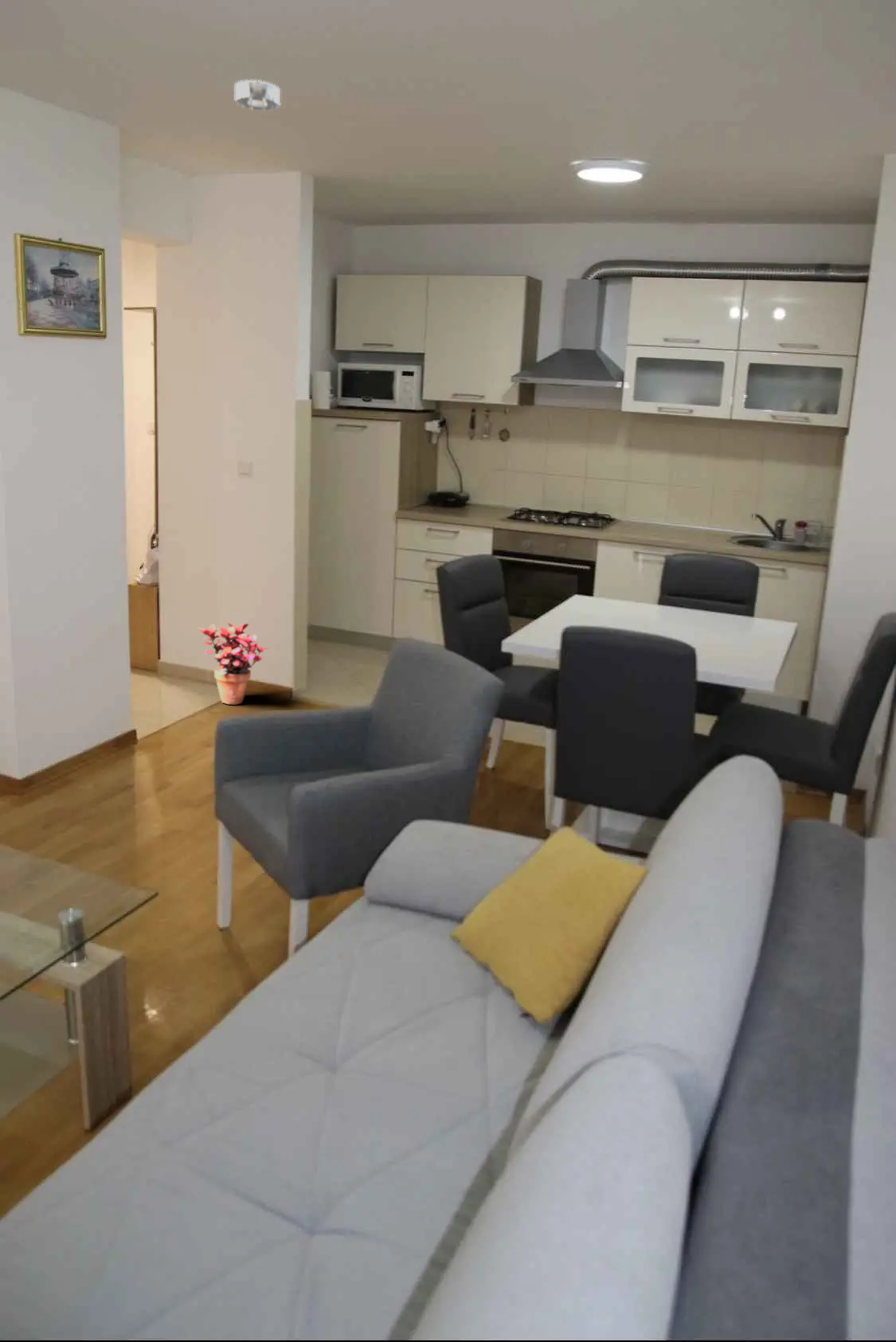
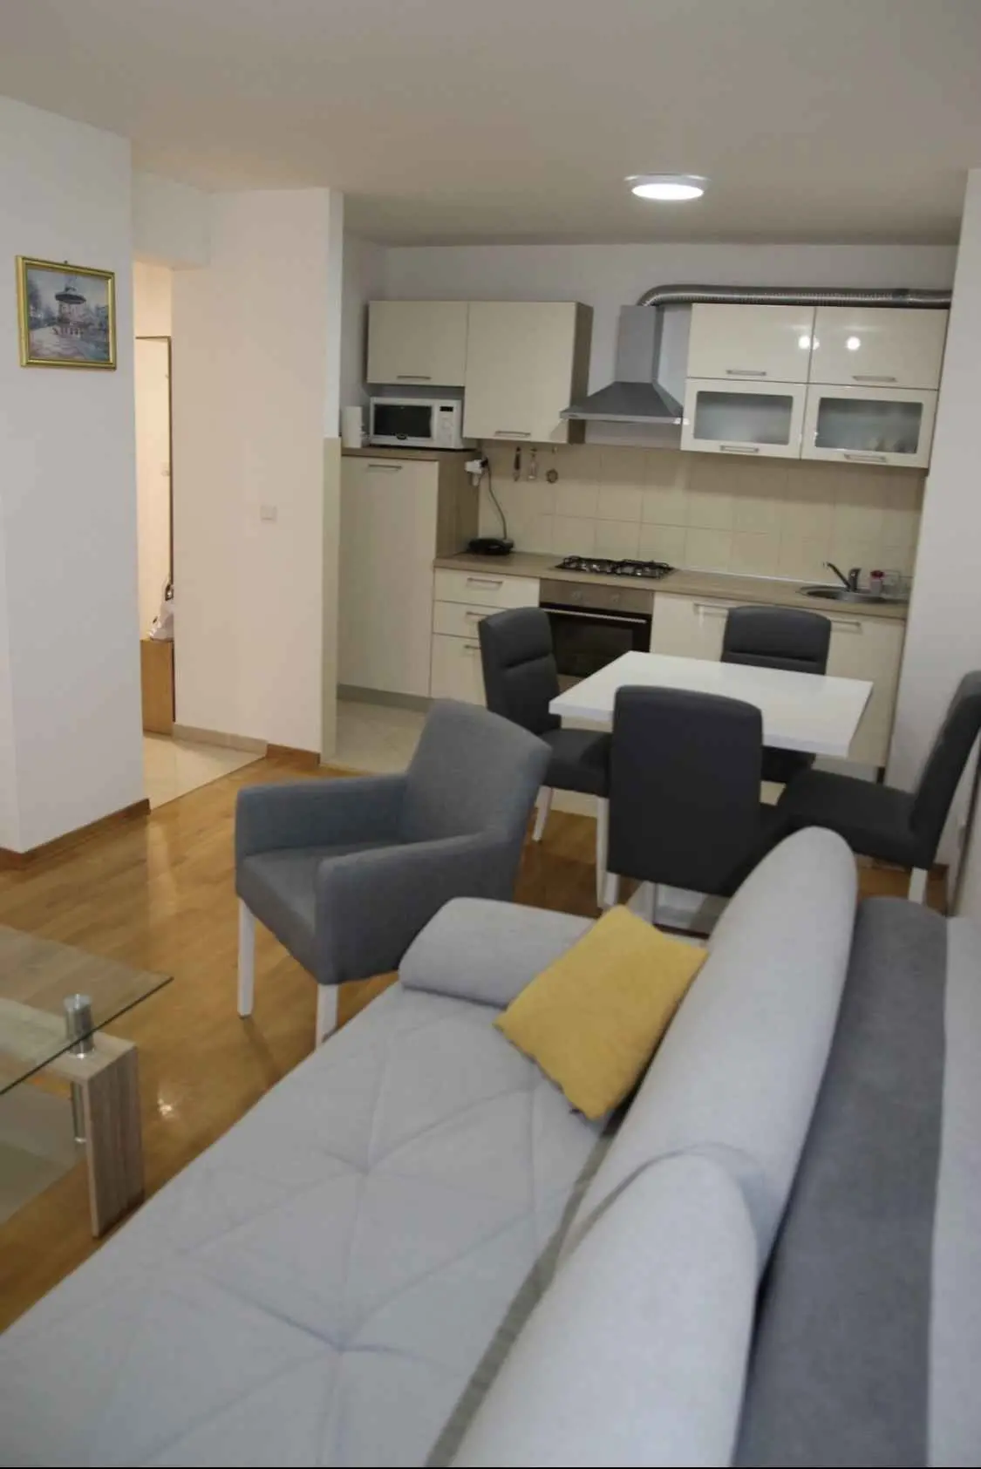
- smoke detector [234,79,281,112]
- potted plant [198,621,268,705]
